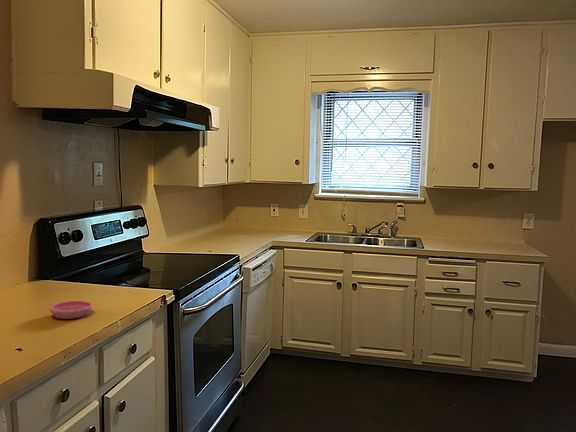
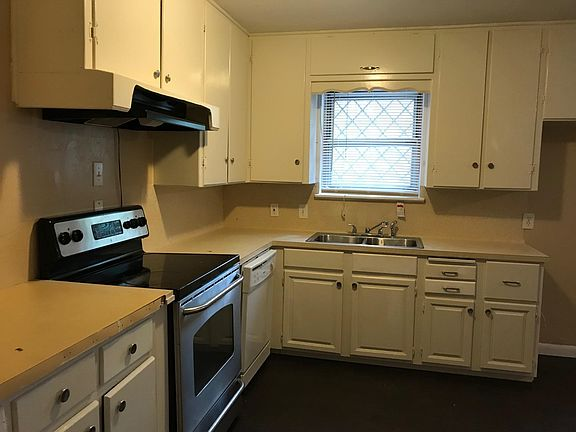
- saucer [49,300,93,320]
